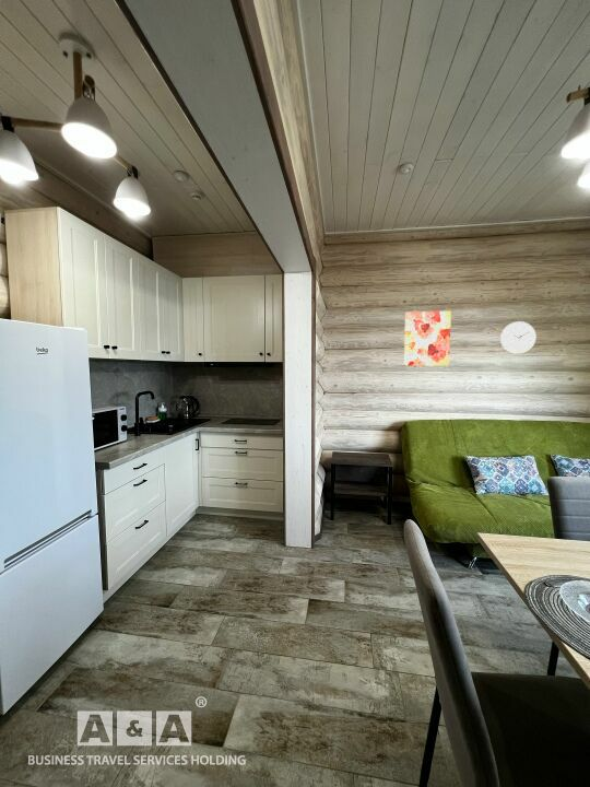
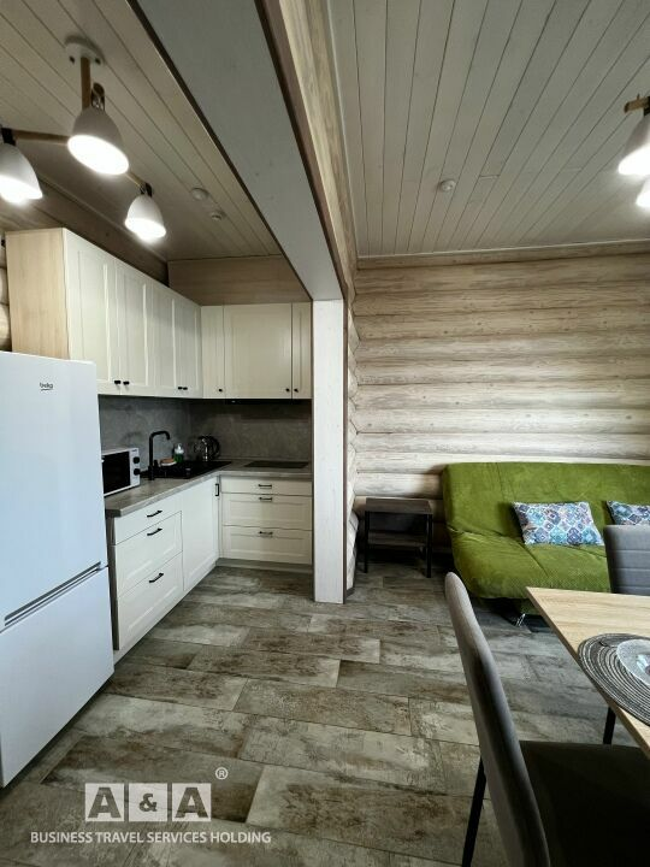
- wall clock [499,320,538,355]
- wall art [403,310,452,367]
